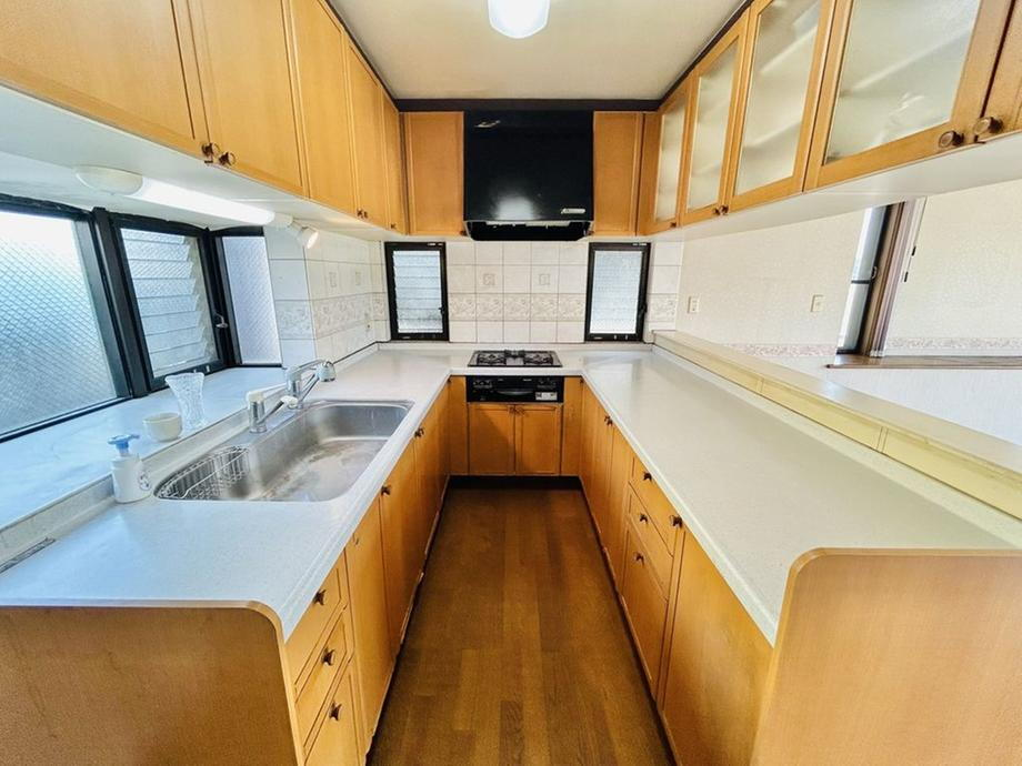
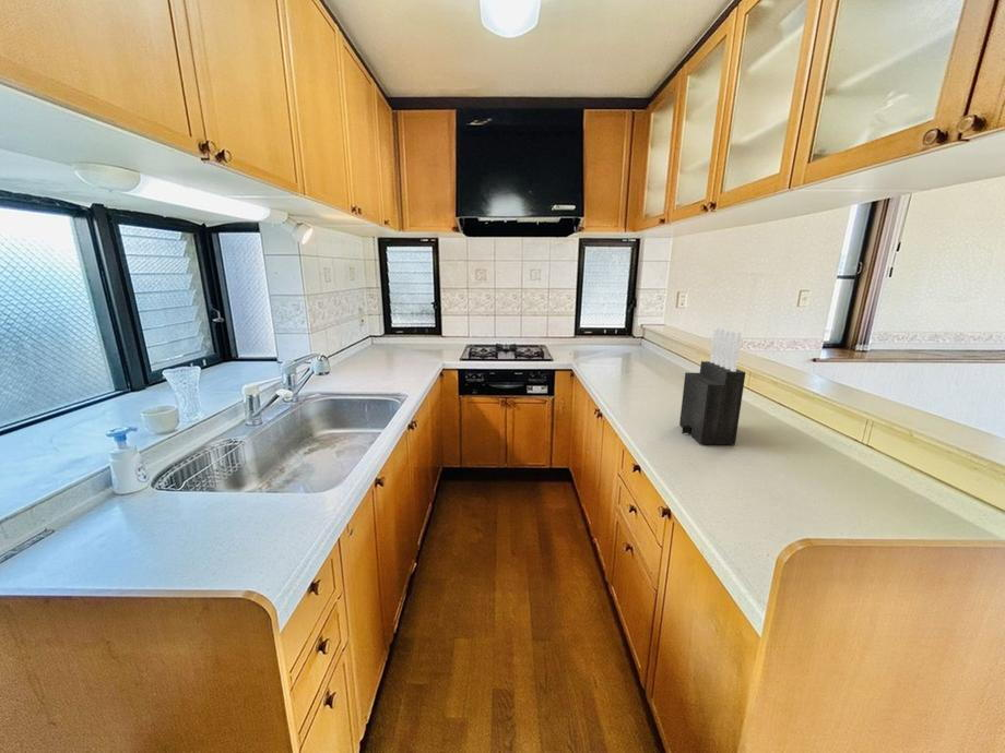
+ knife block [678,326,747,446]
